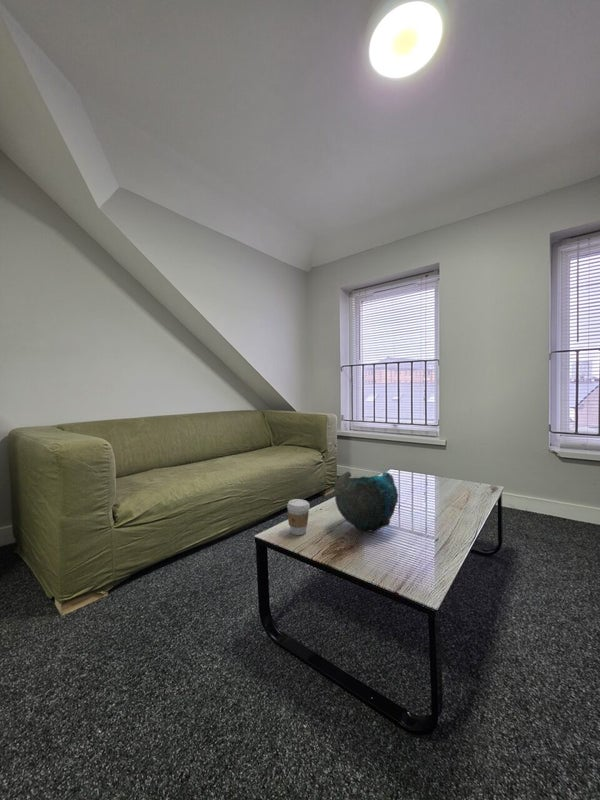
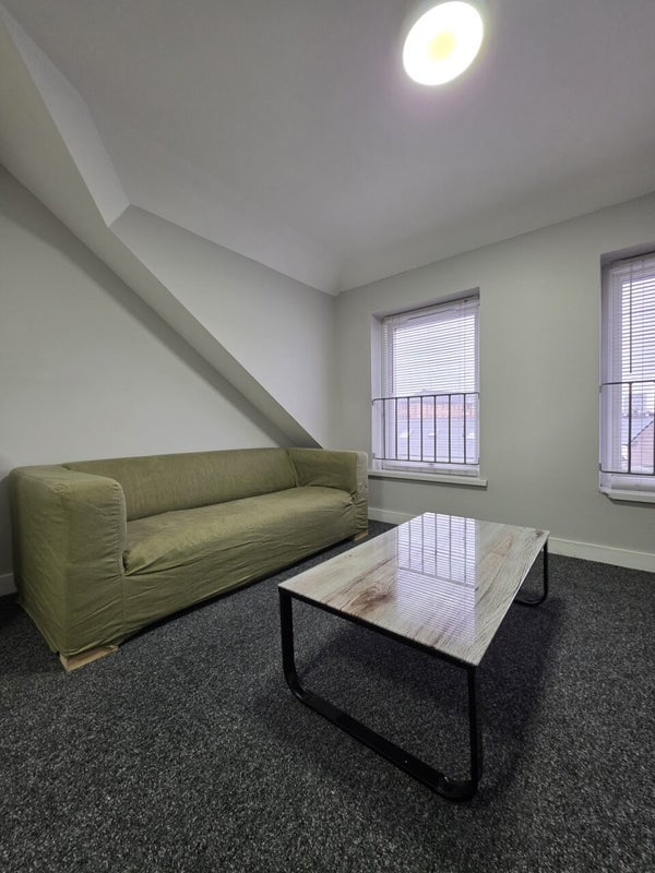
- decorative bowl [333,471,399,534]
- coffee cup [286,498,311,536]
